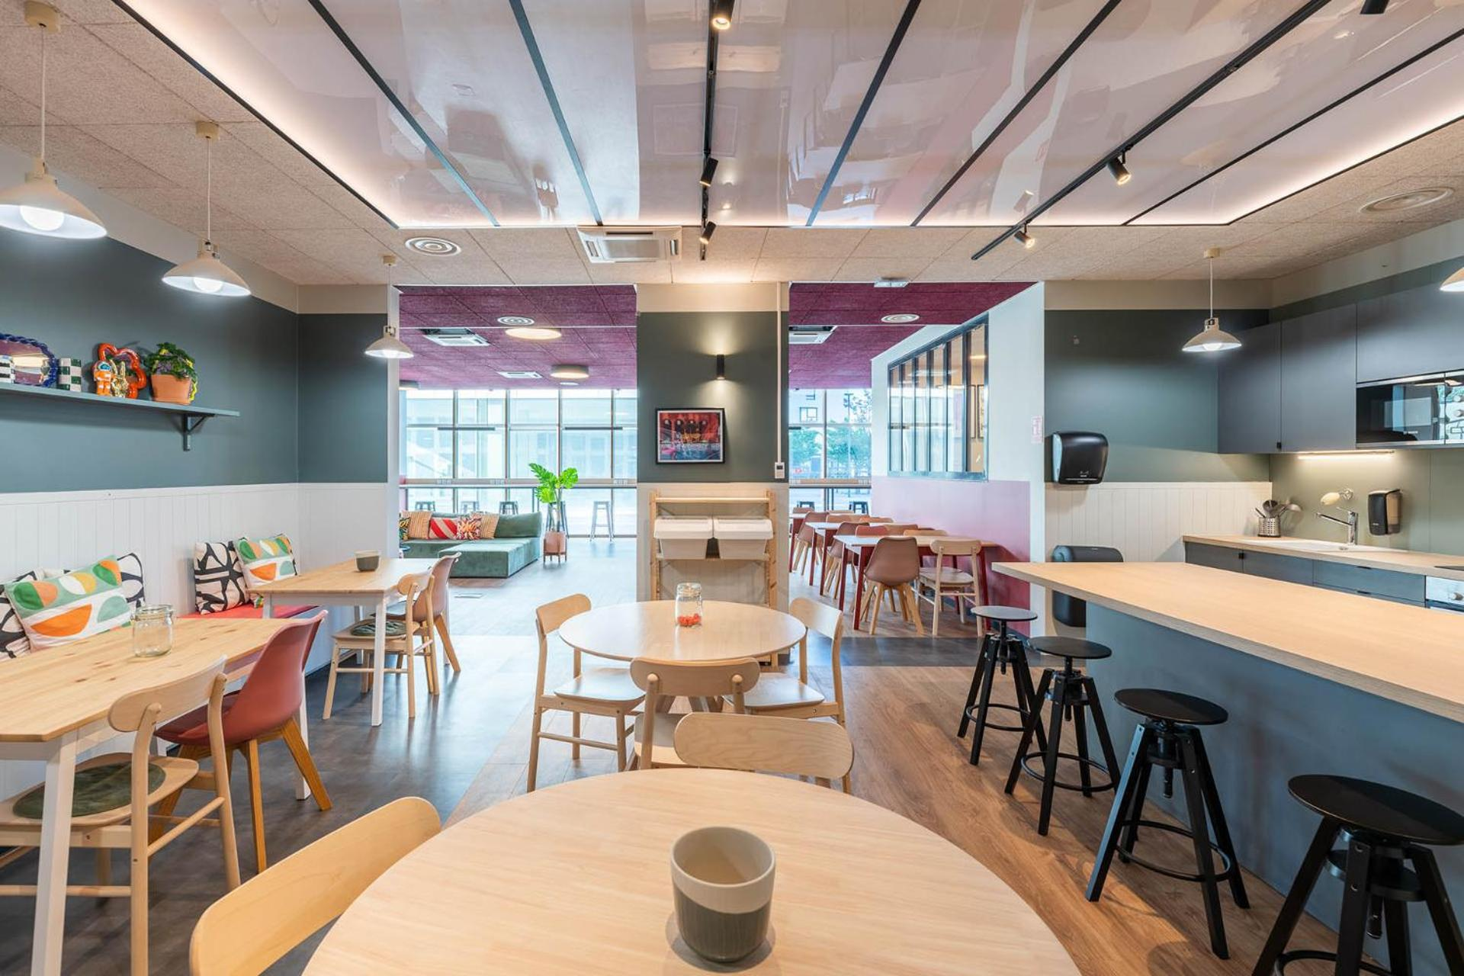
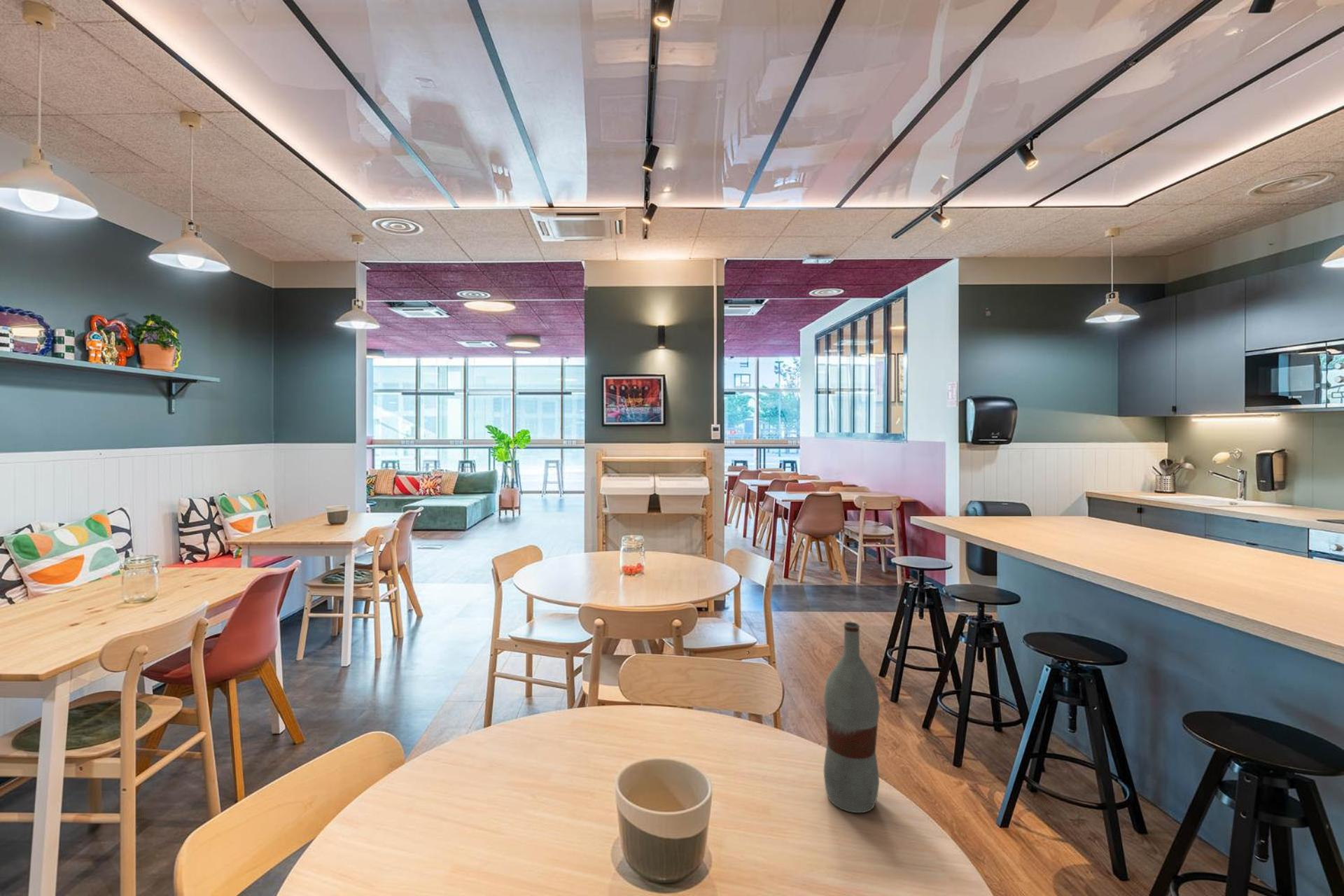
+ bottle [823,621,881,813]
